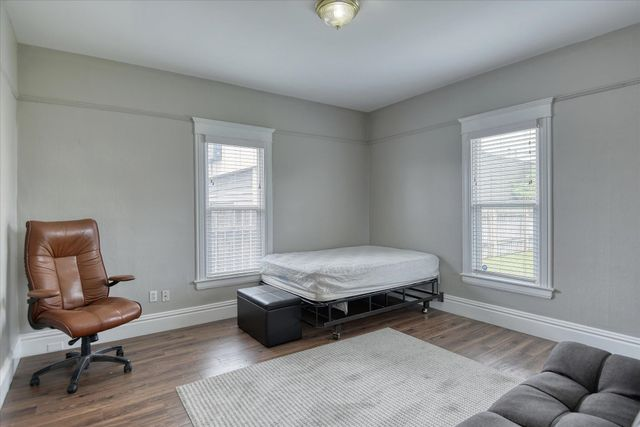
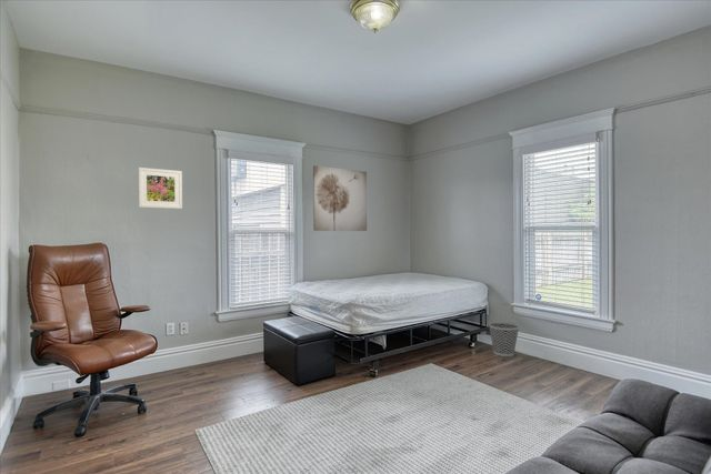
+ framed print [138,167,183,210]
+ wall art [312,164,368,232]
+ wastebasket [487,321,521,357]
